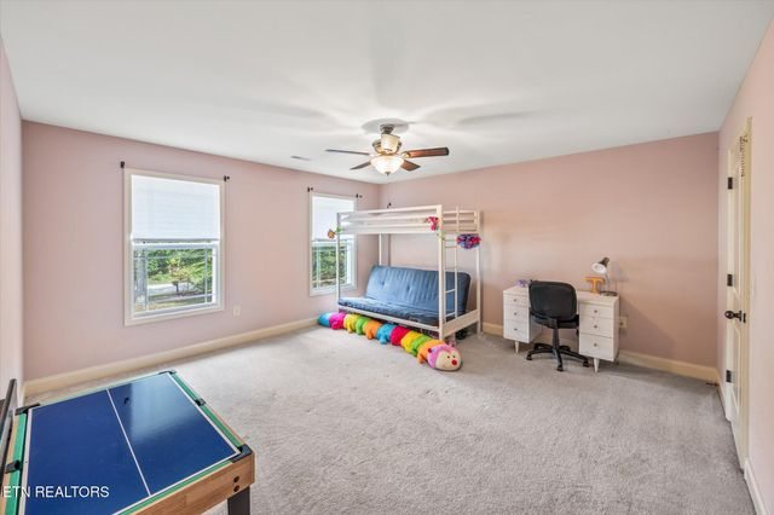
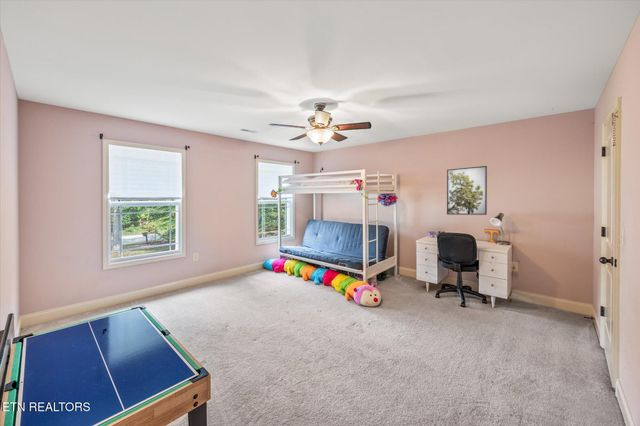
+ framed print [446,165,488,216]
